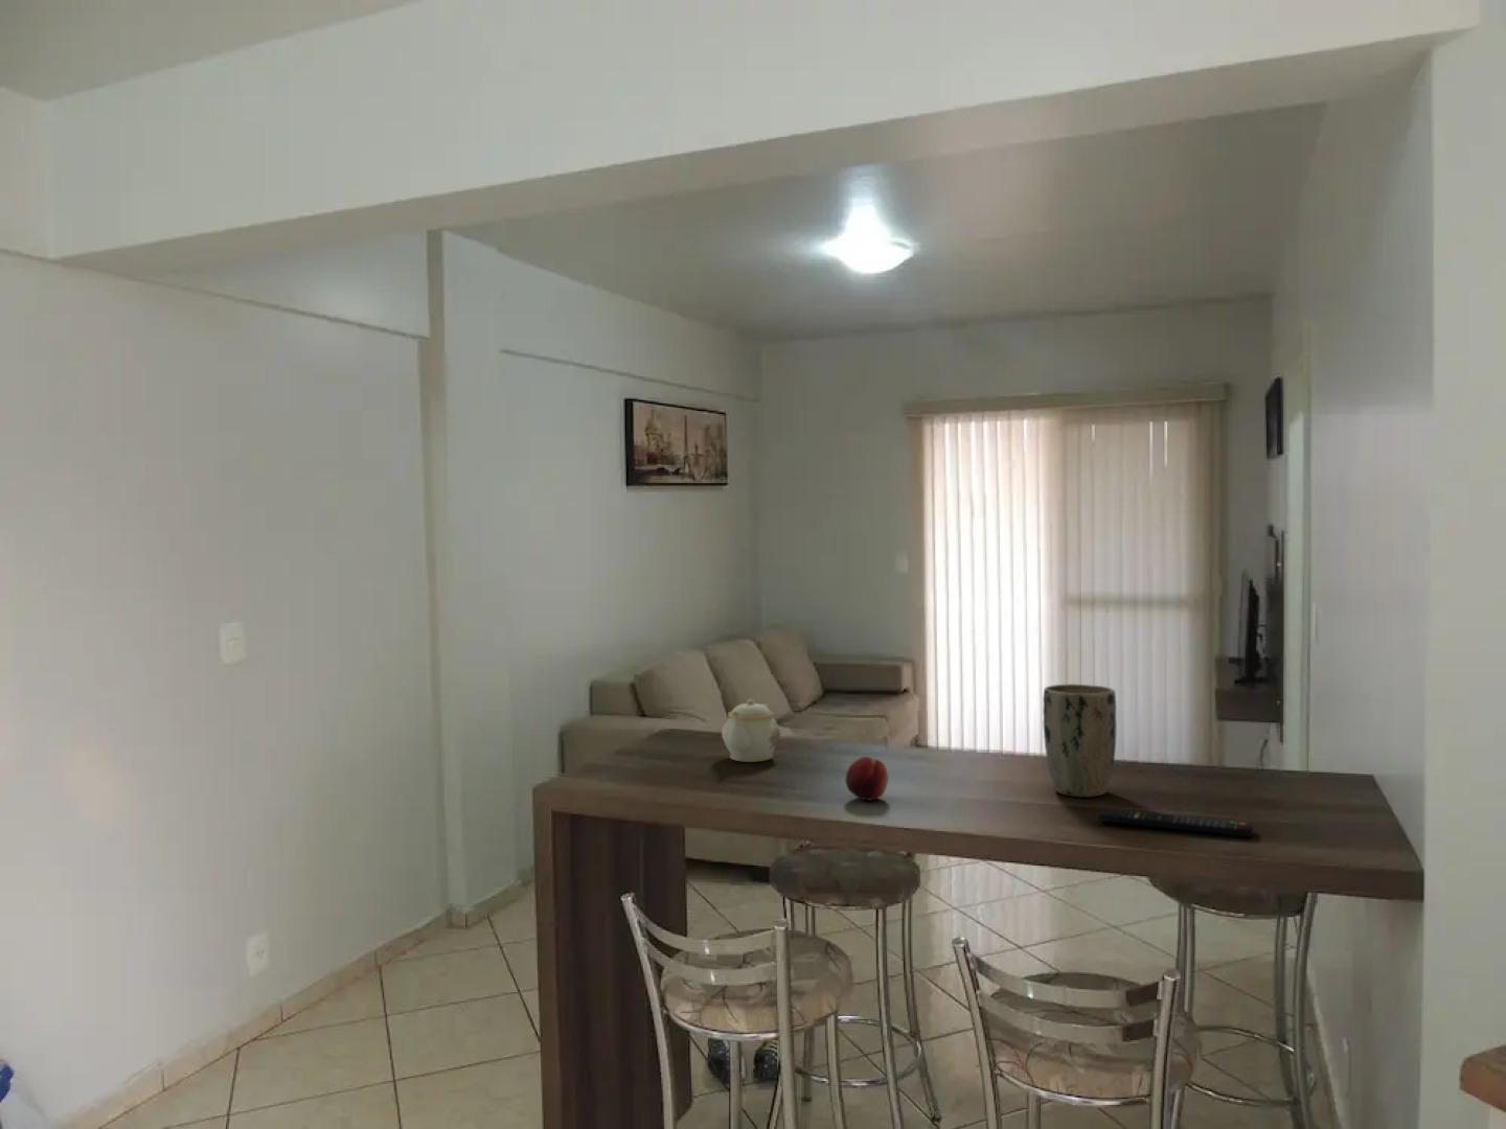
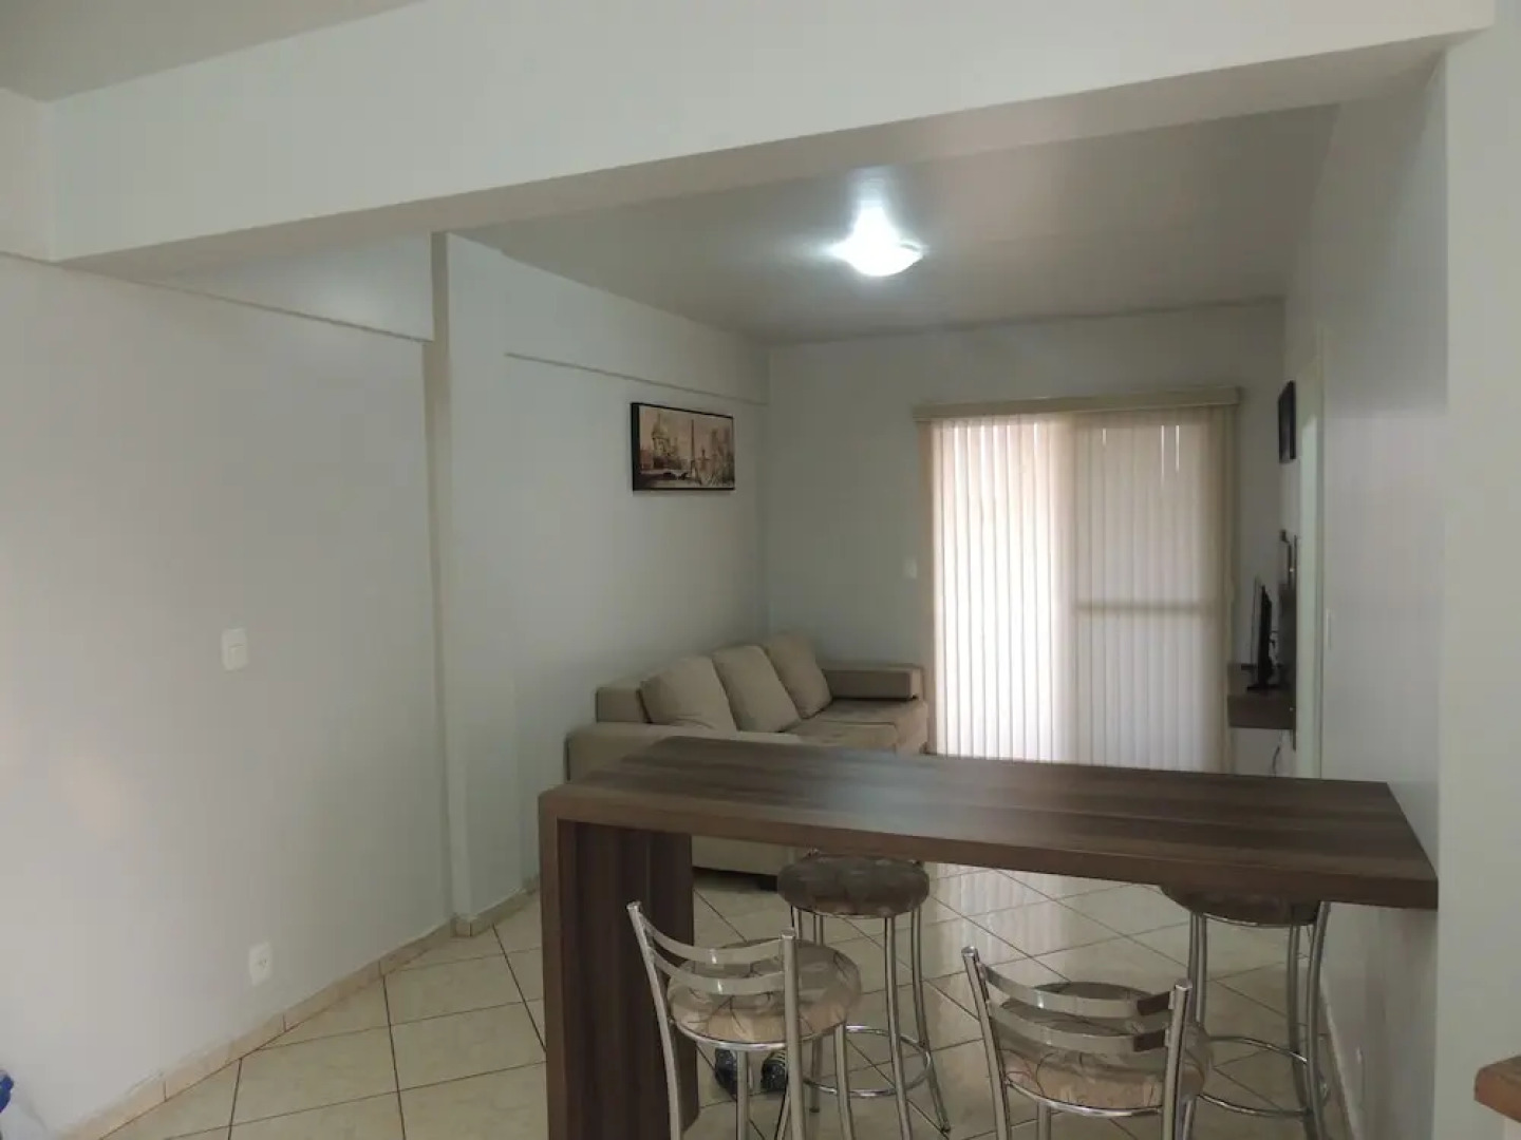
- teapot [721,699,781,763]
- plant pot [1041,683,1117,798]
- fruit [845,755,889,802]
- remote control [1098,808,1253,837]
